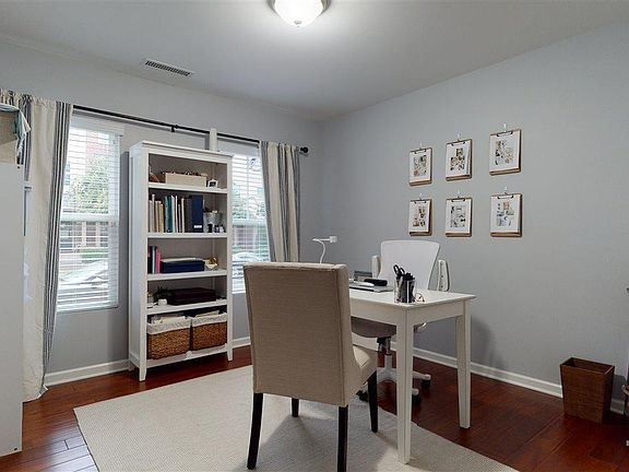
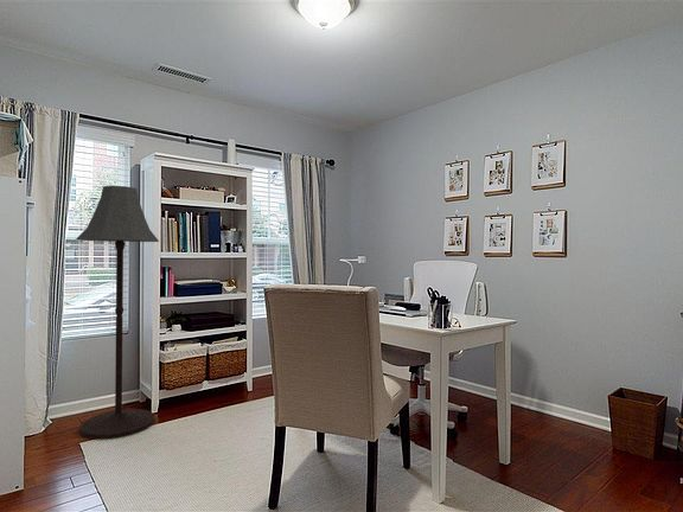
+ floor lamp [75,185,160,441]
